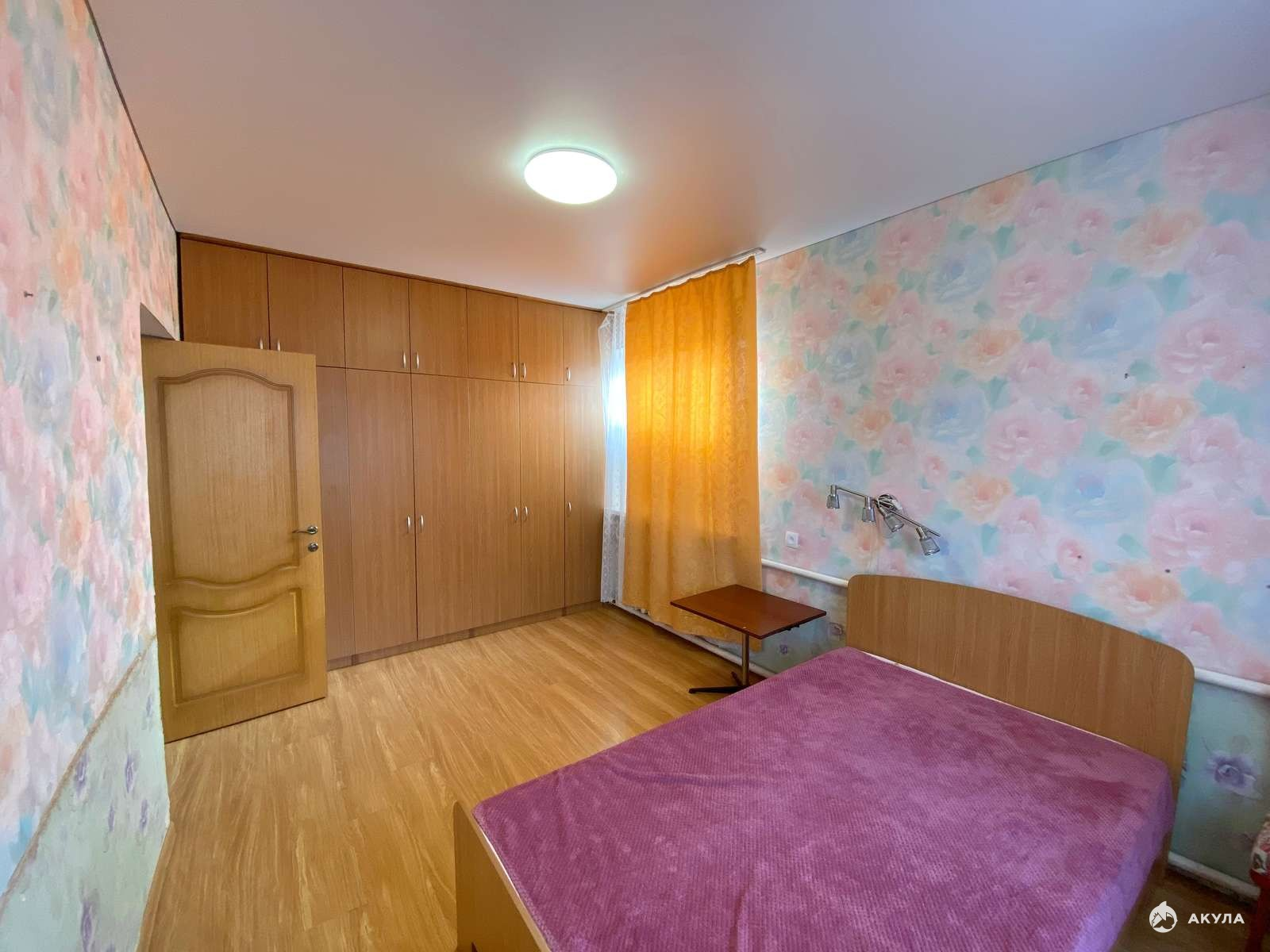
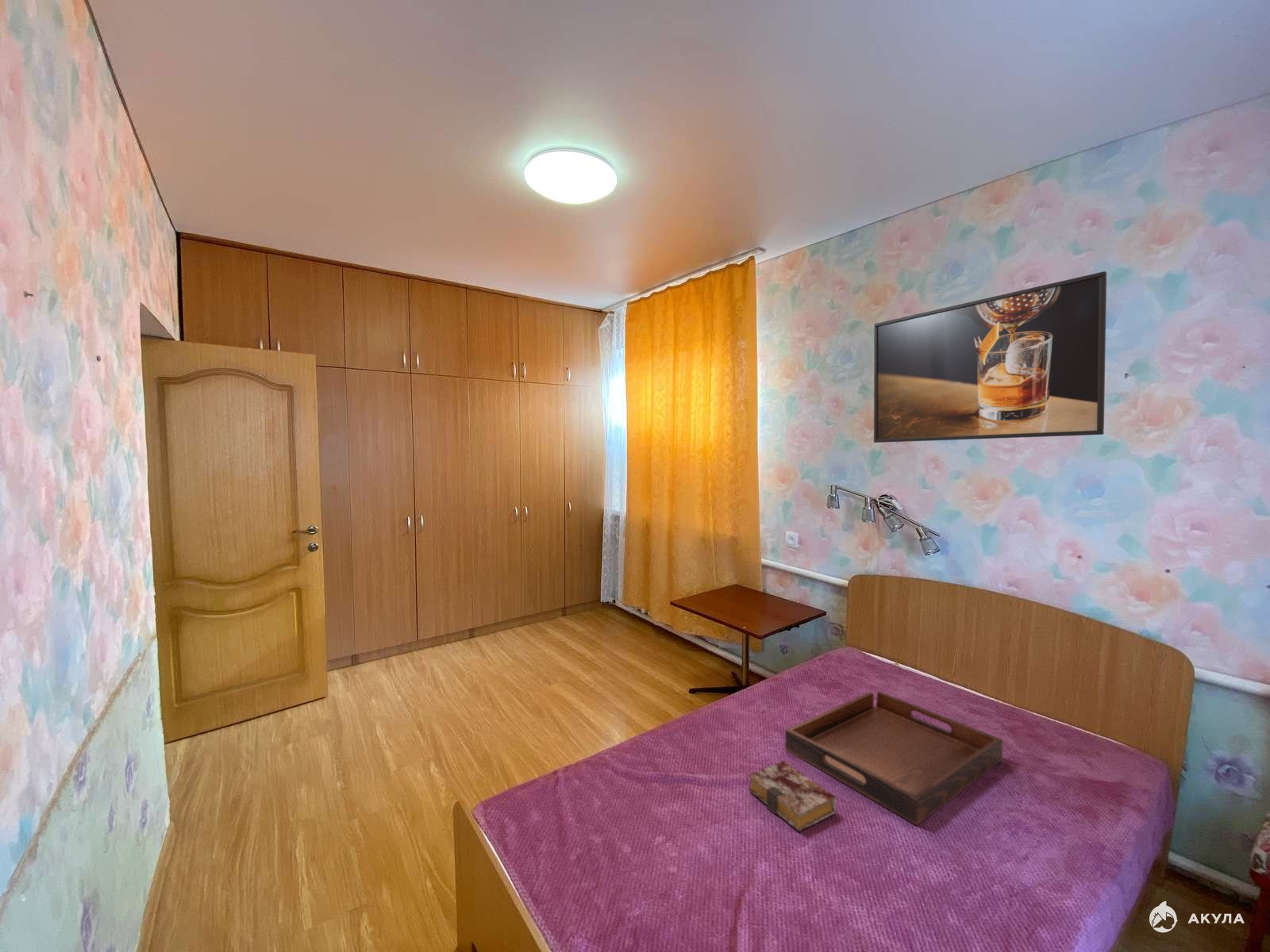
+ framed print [873,271,1107,443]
+ serving tray [784,691,1003,827]
+ book [748,760,837,832]
